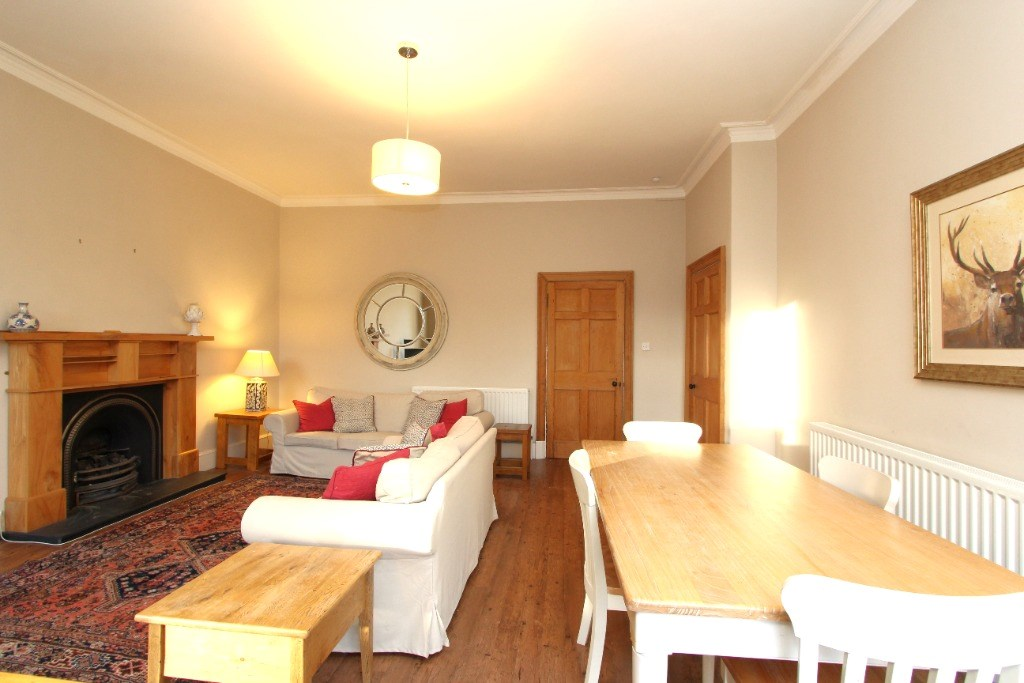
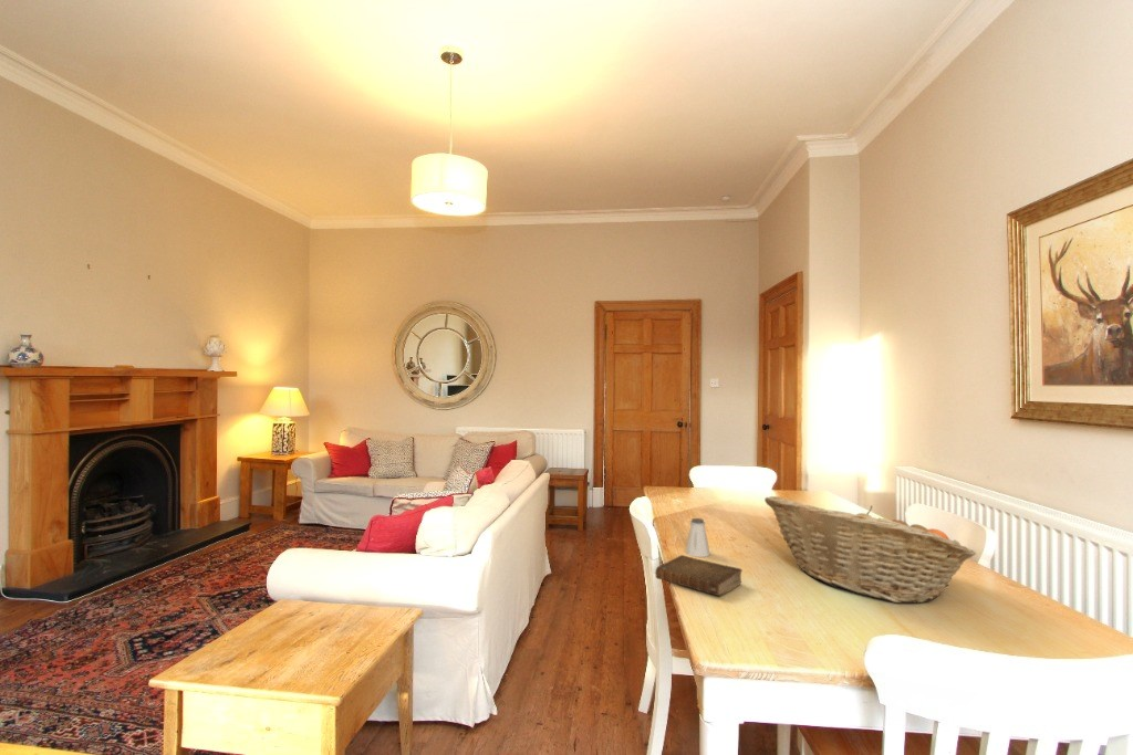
+ book [654,554,744,597]
+ saltshaker [684,517,711,558]
+ fruit basket [763,495,977,604]
